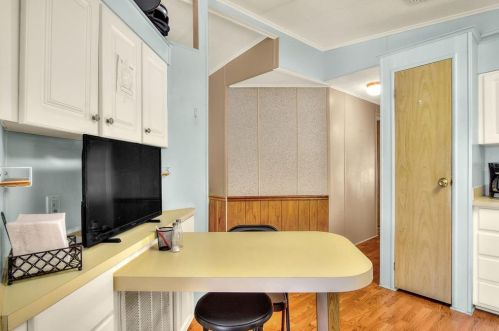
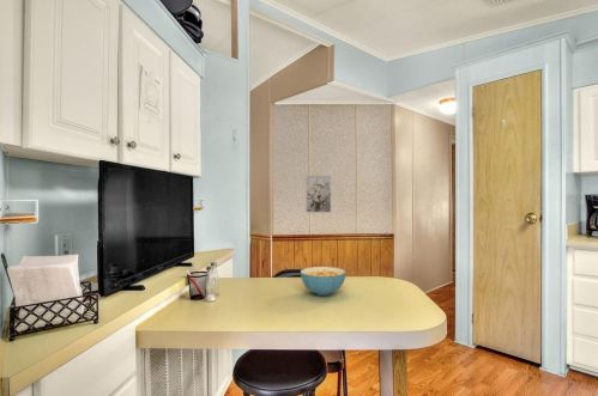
+ cereal bowl [300,266,348,297]
+ wall art [304,175,333,214]
